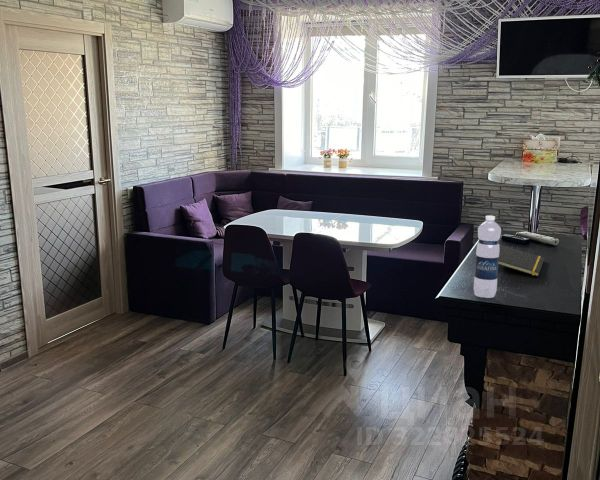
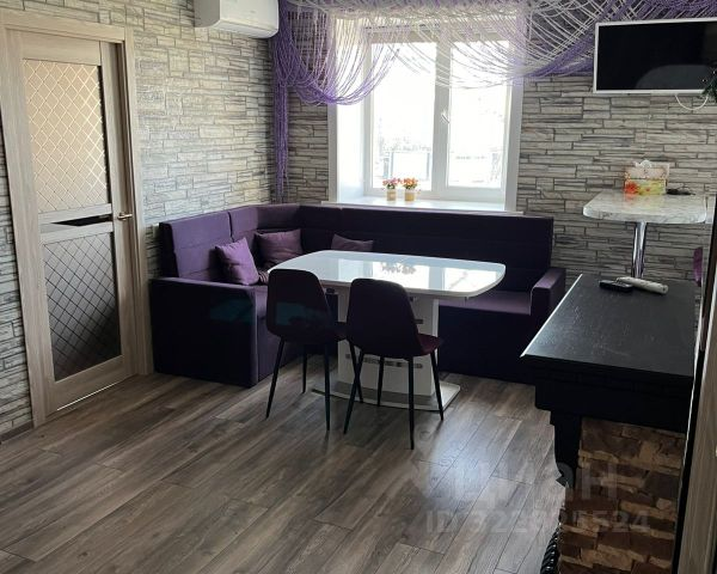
- water bottle [473,215,502,299]
- notepad [498,244,546,277]
